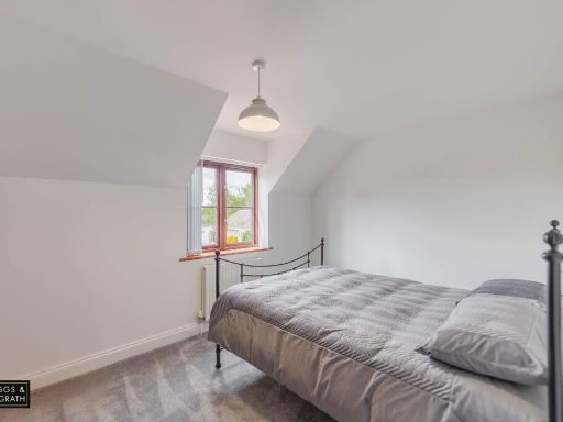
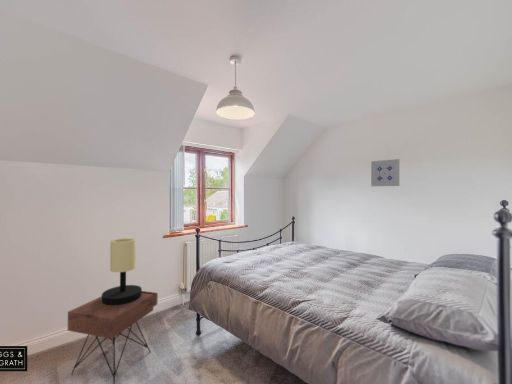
+ table lamp [101,237,143,306]
+ nightstand [67,290,159,384]
+ wall art [370,158,400,187]
